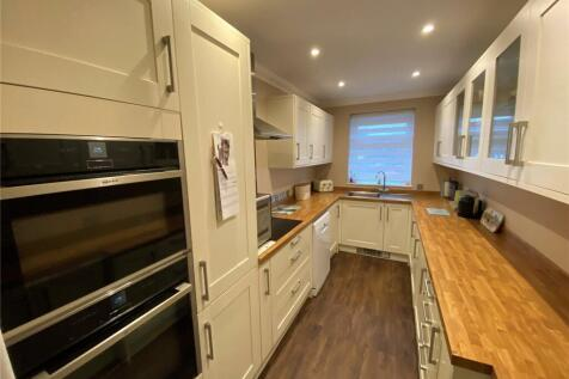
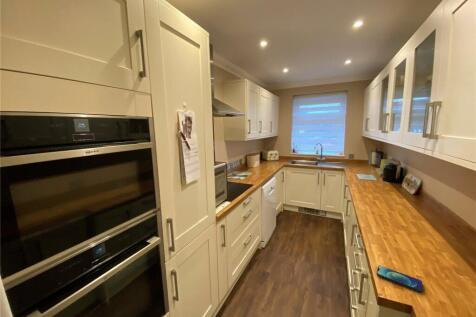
+ smartphone [376,265,424,293]
